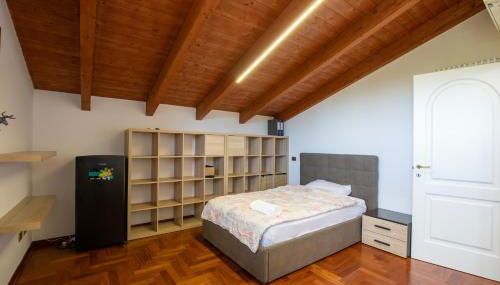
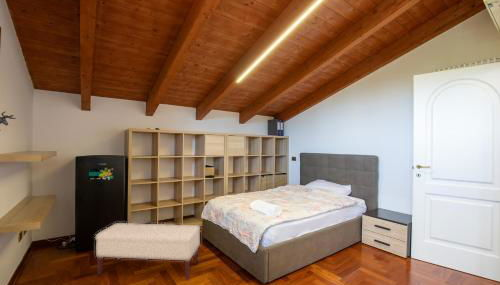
+ bench [94,222,201,281]
